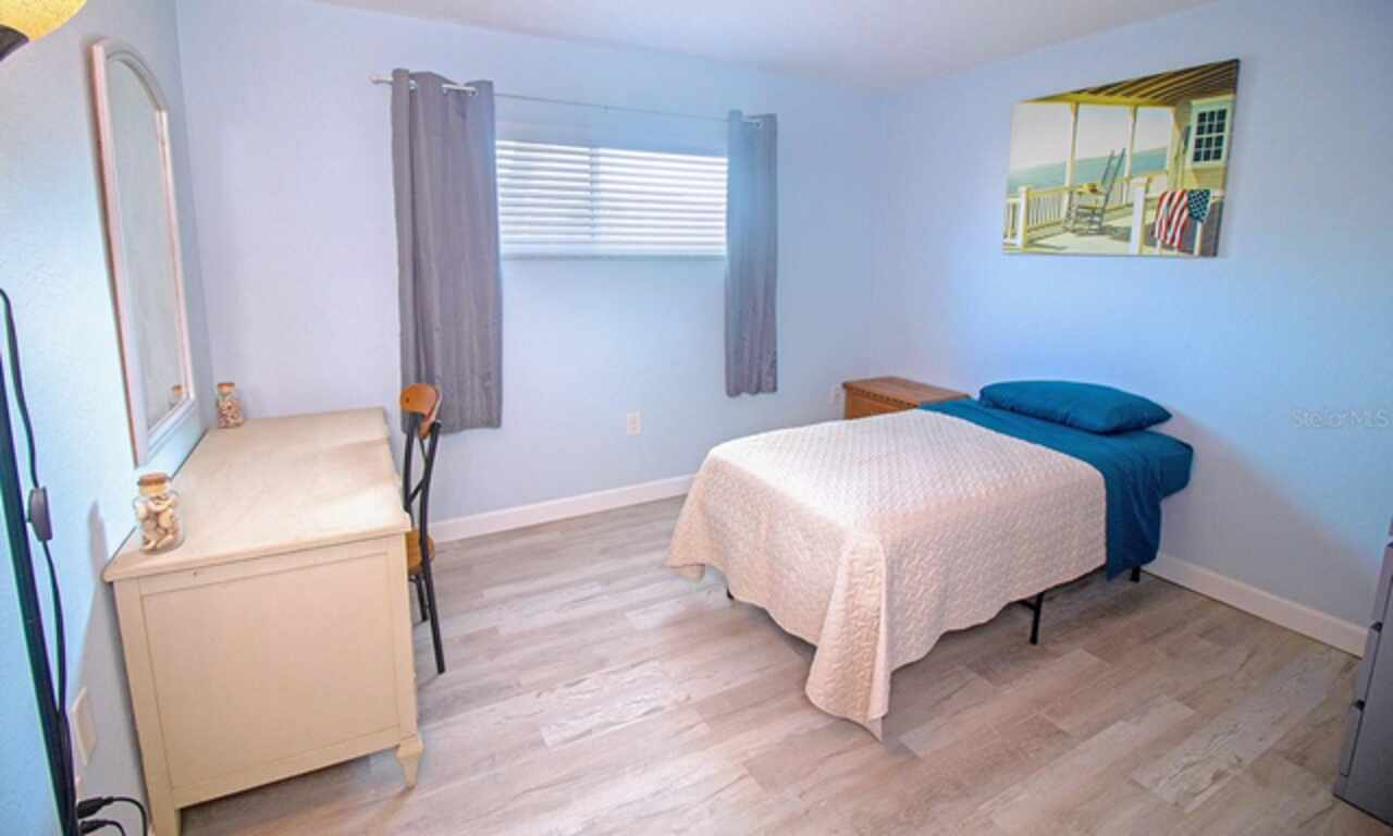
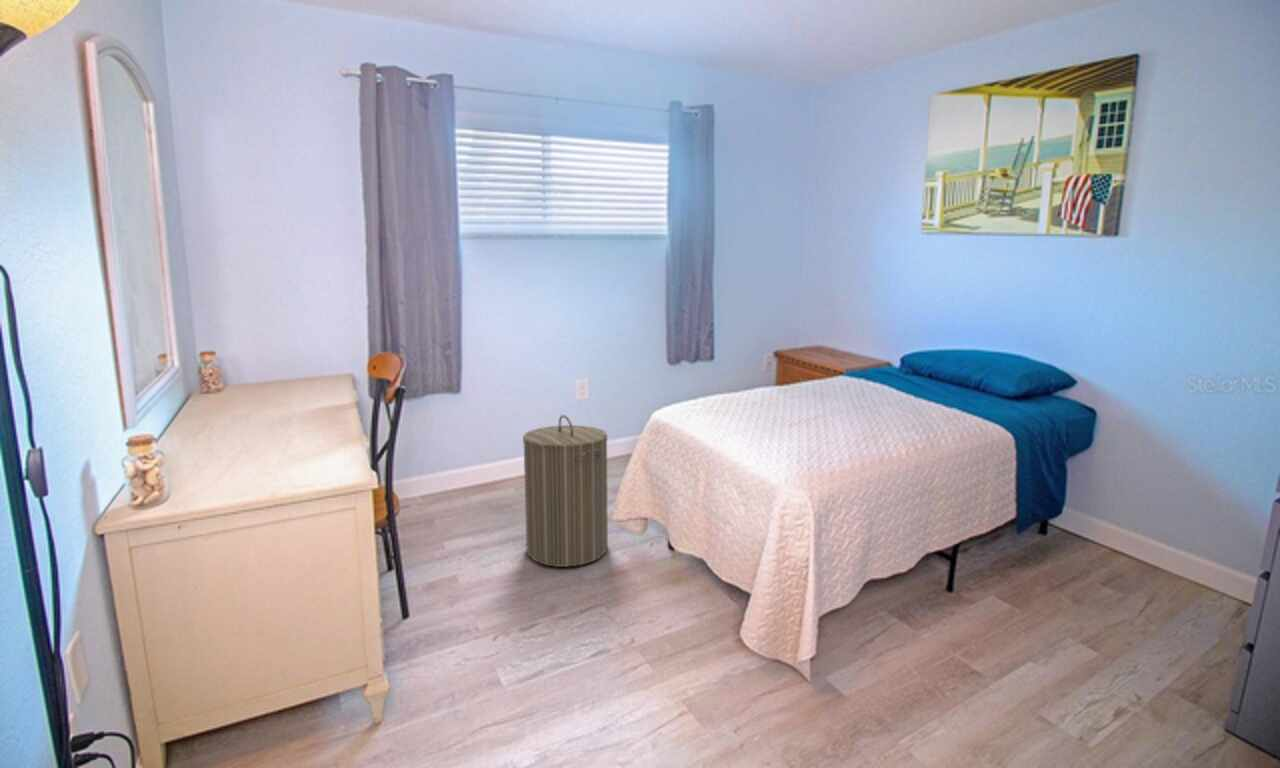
+ laundry hamper [522,414,609,568]
